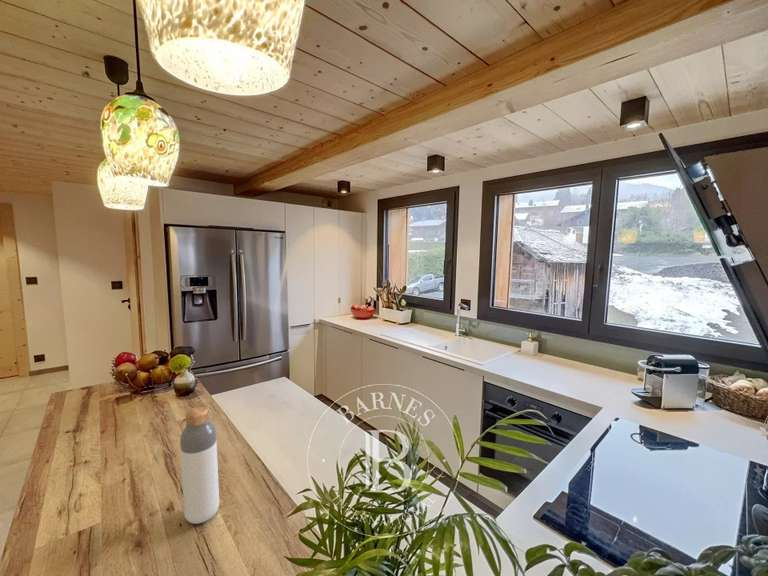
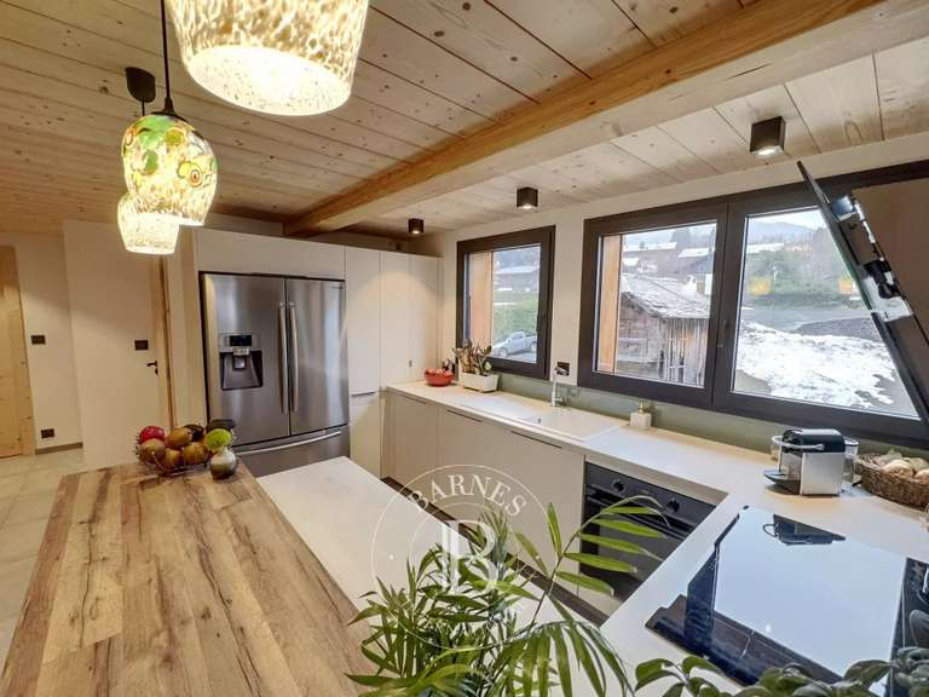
- bottle [179,406,220,525]
